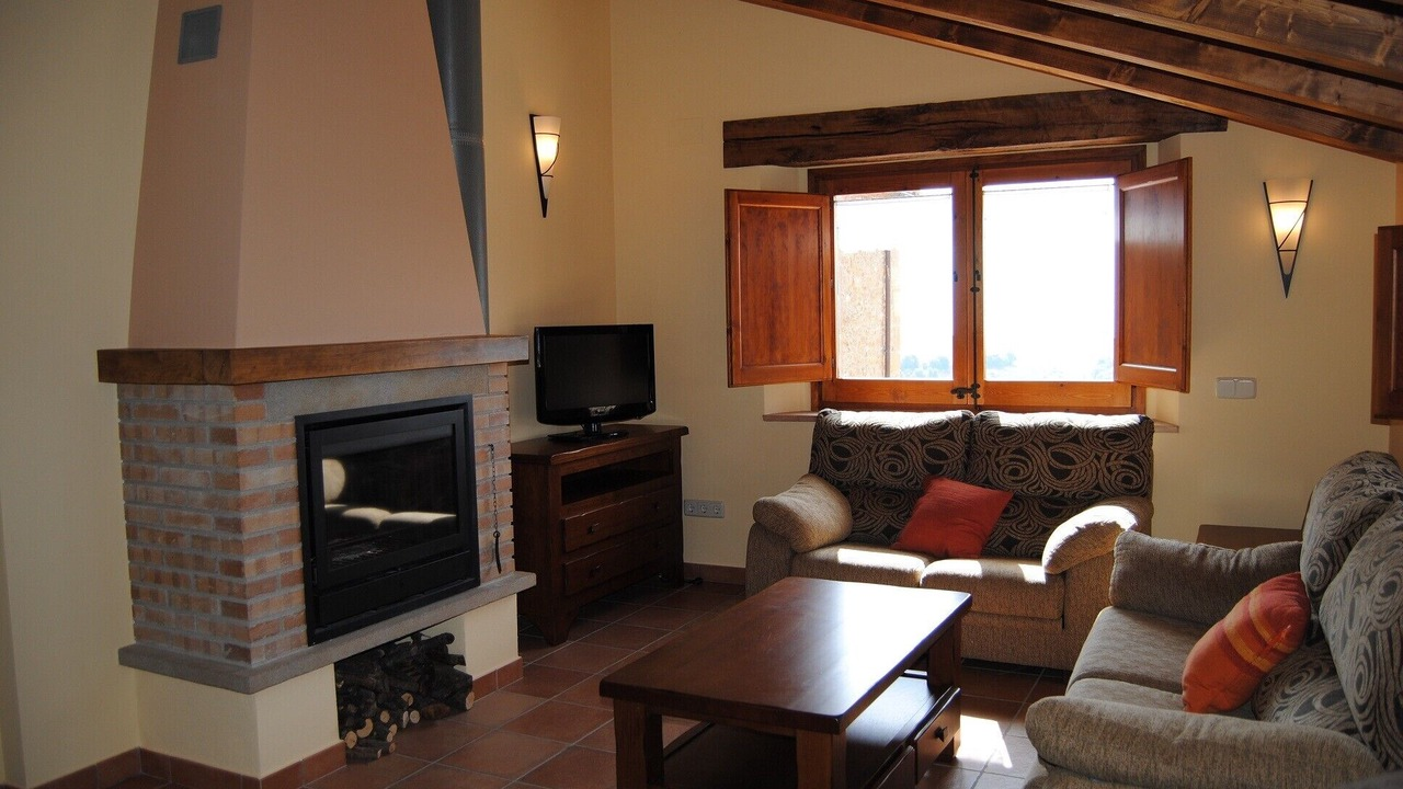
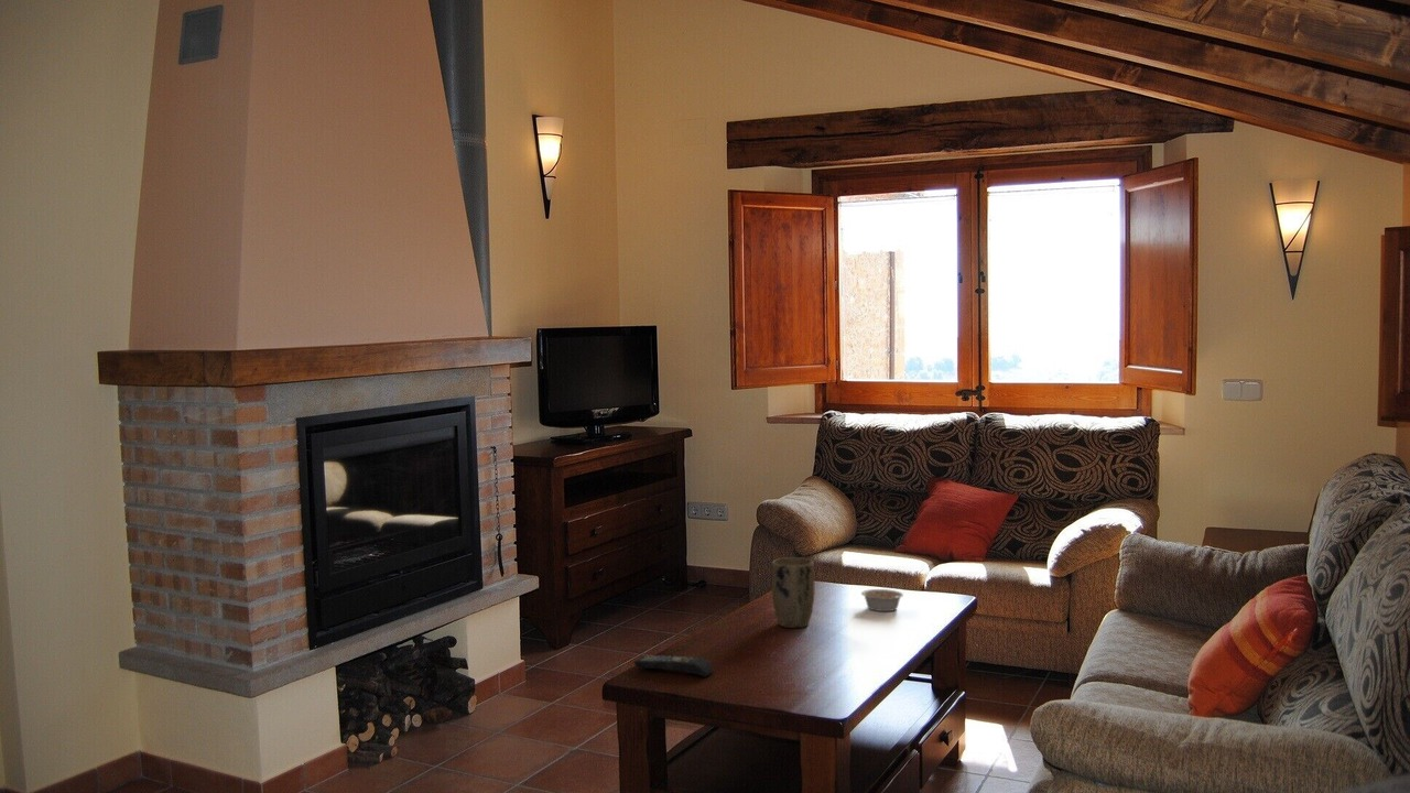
+ remote control [632,654,715,677]
+ plant pot [771,556,815,629]
+ legume [860,588,904,612]
